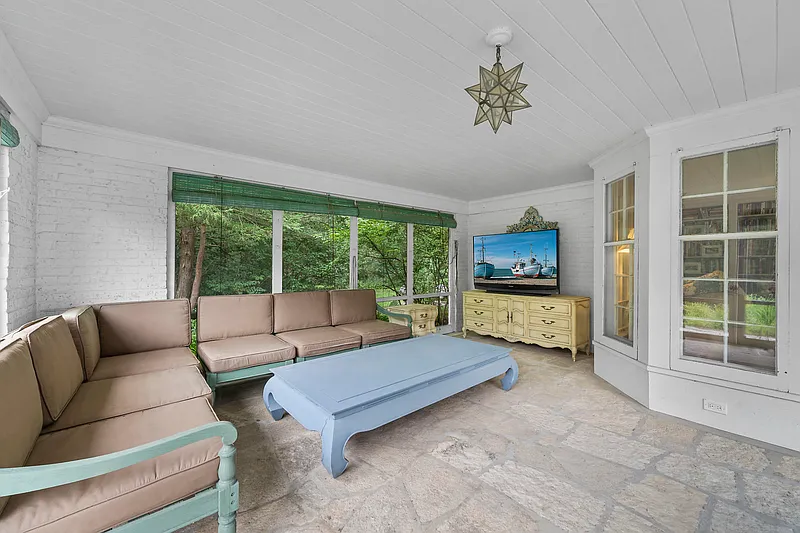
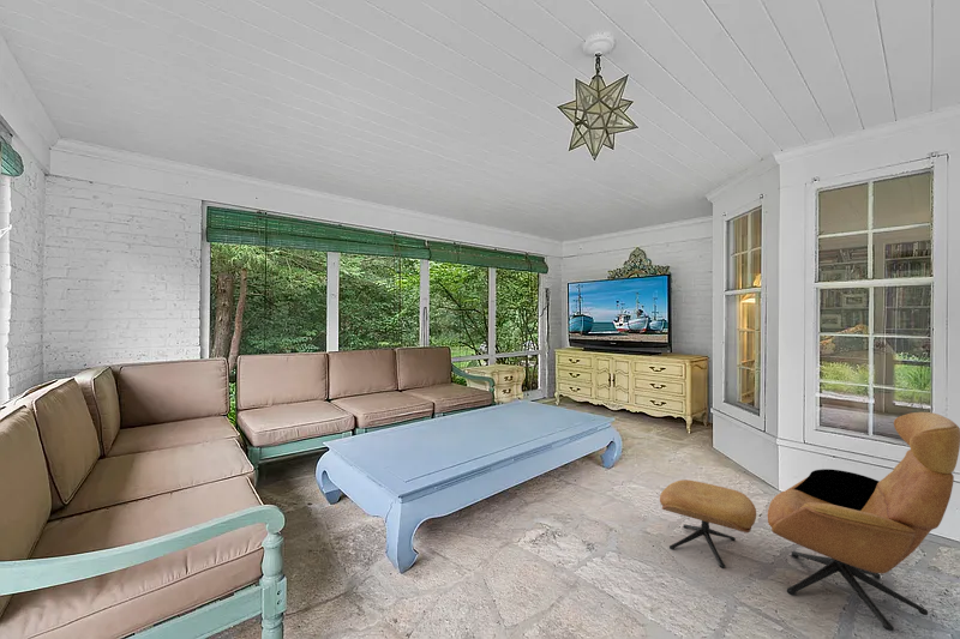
+ armchair [659,411,960,632]
